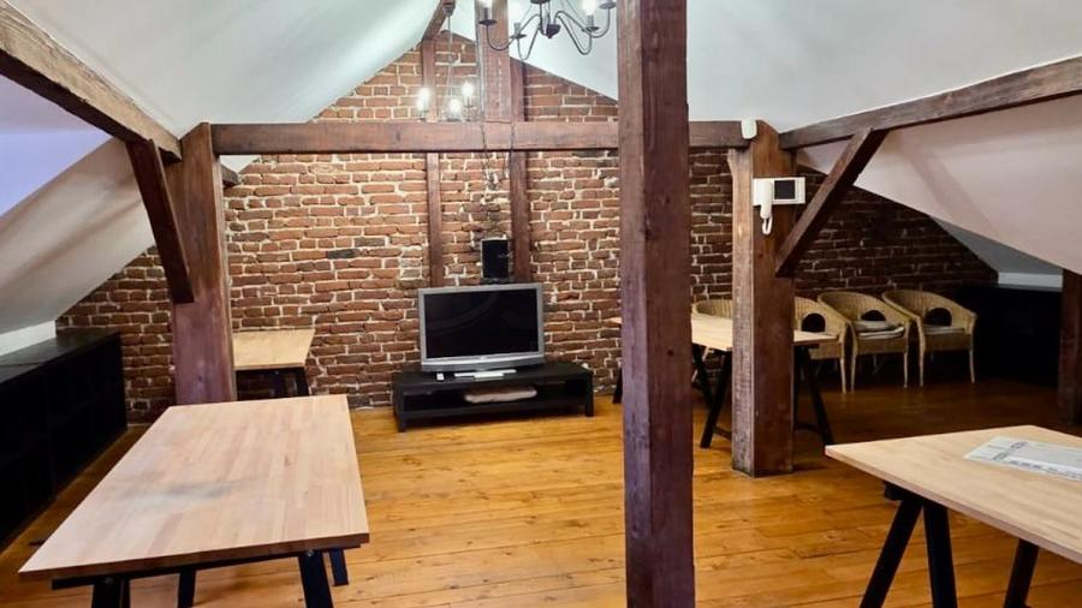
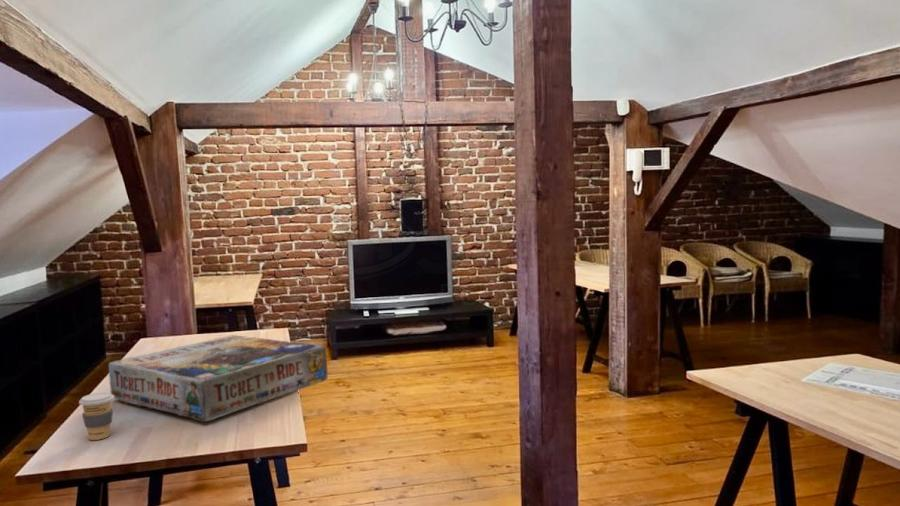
+ board game [108,334,329,423]
+ coffee cup [78,392,115,441]
